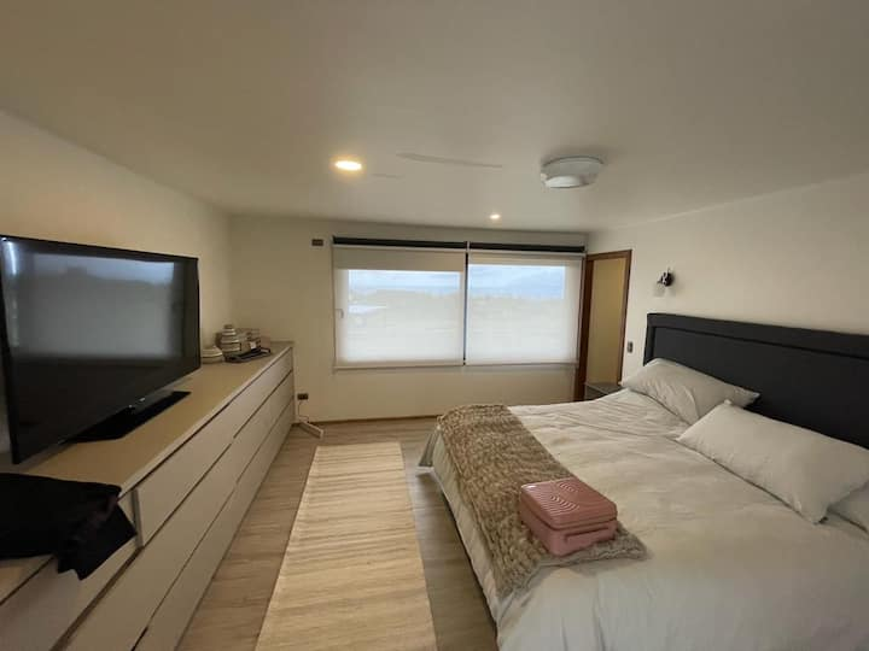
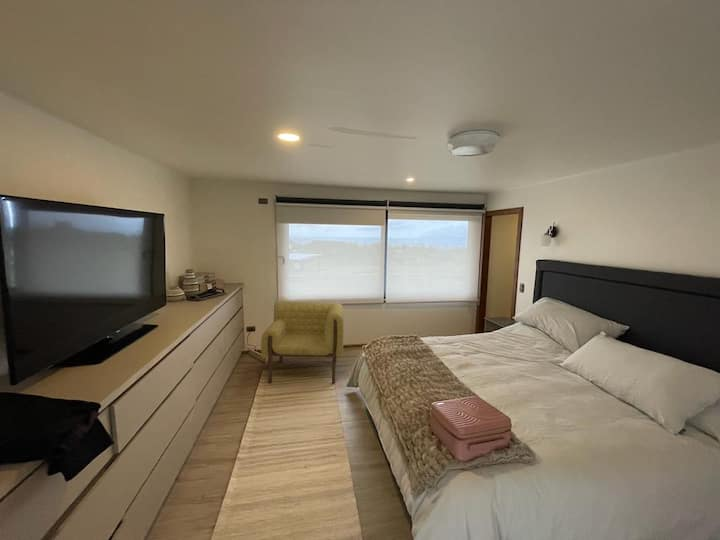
+ armchair [260,301,345,384]
